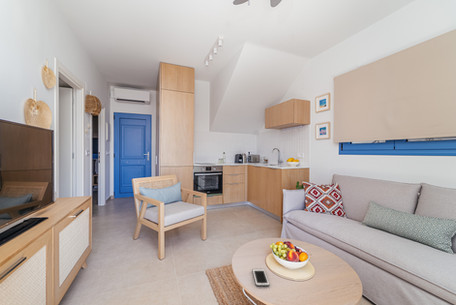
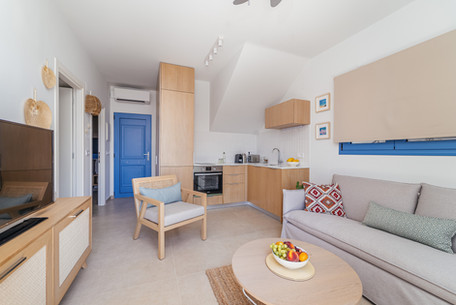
- cell phone [252,268,270,287]
